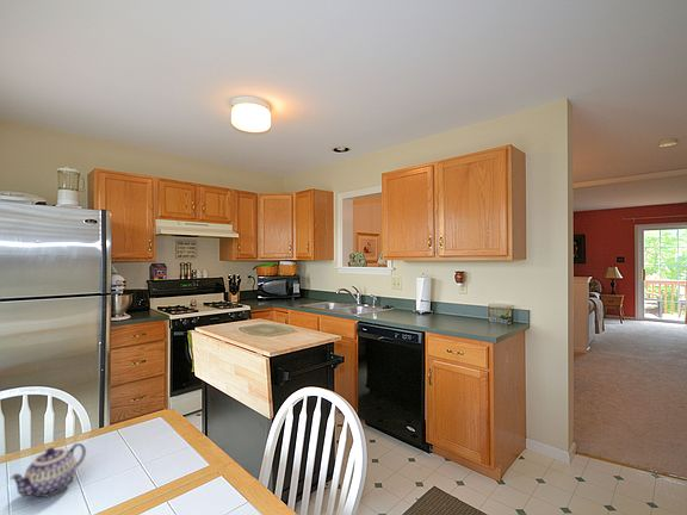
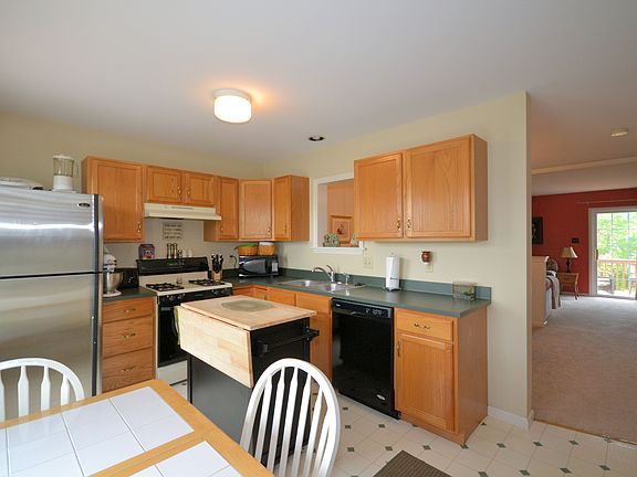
- teapot [8,442,87,498]
